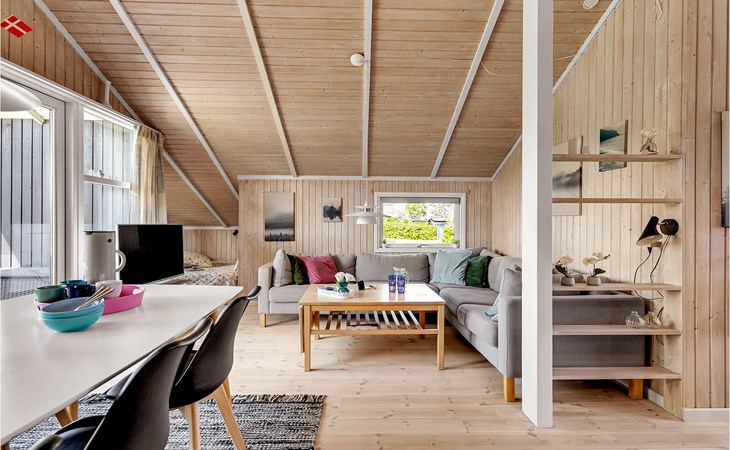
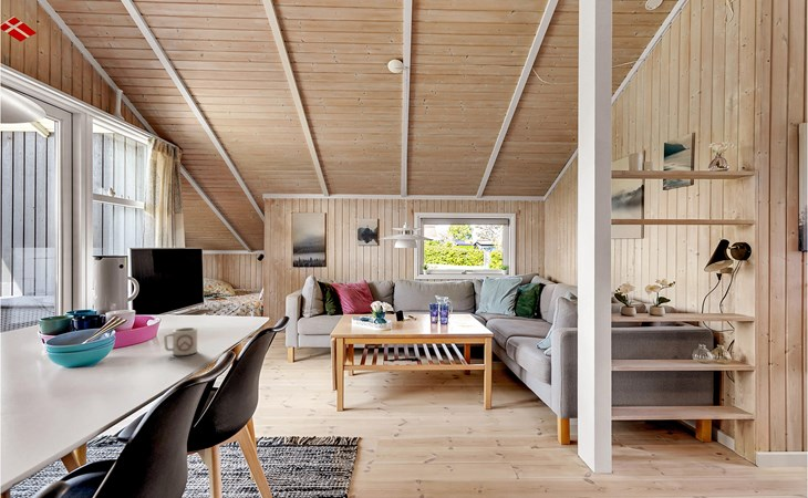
+ cup [163,326,198,356]
